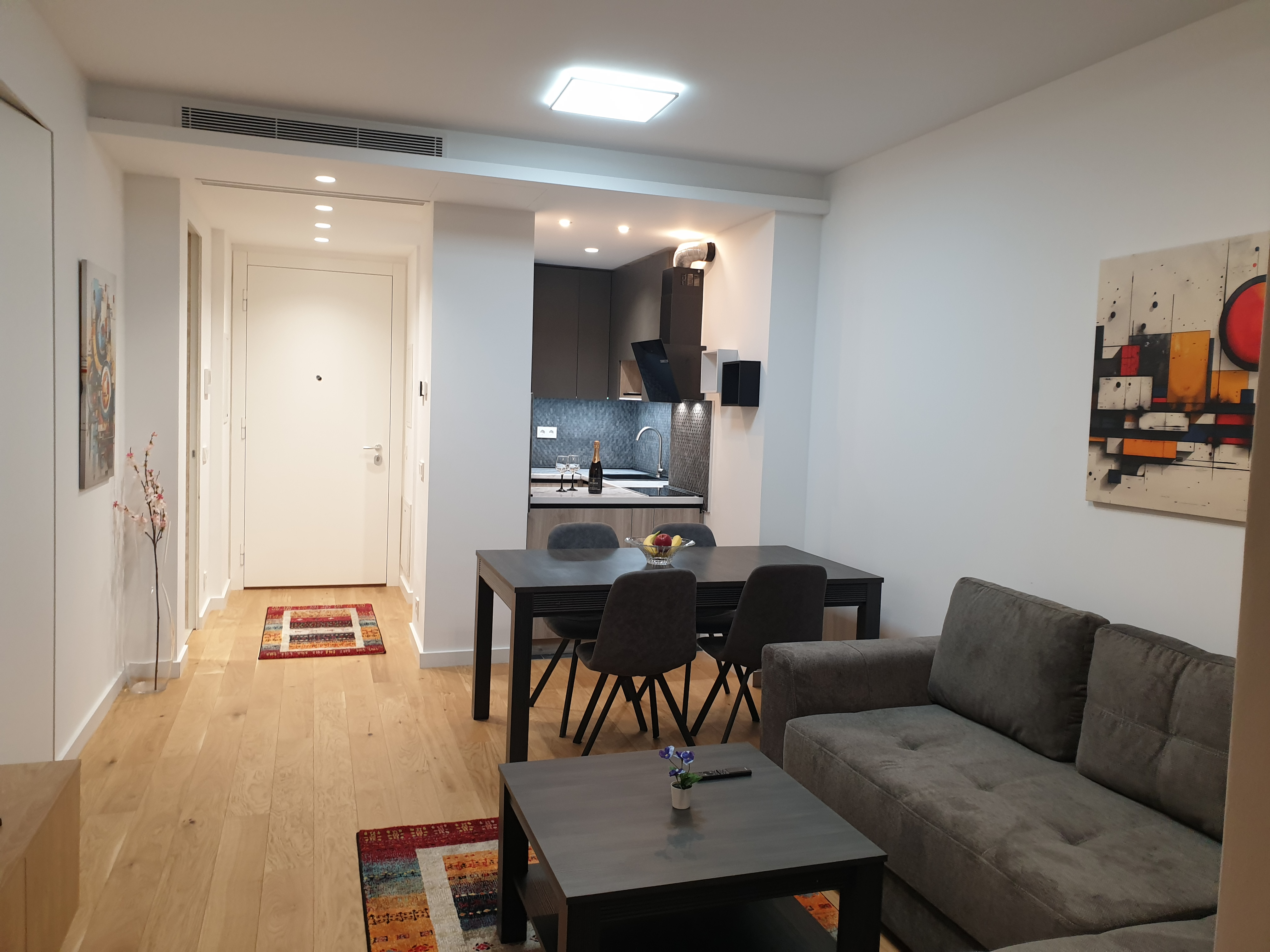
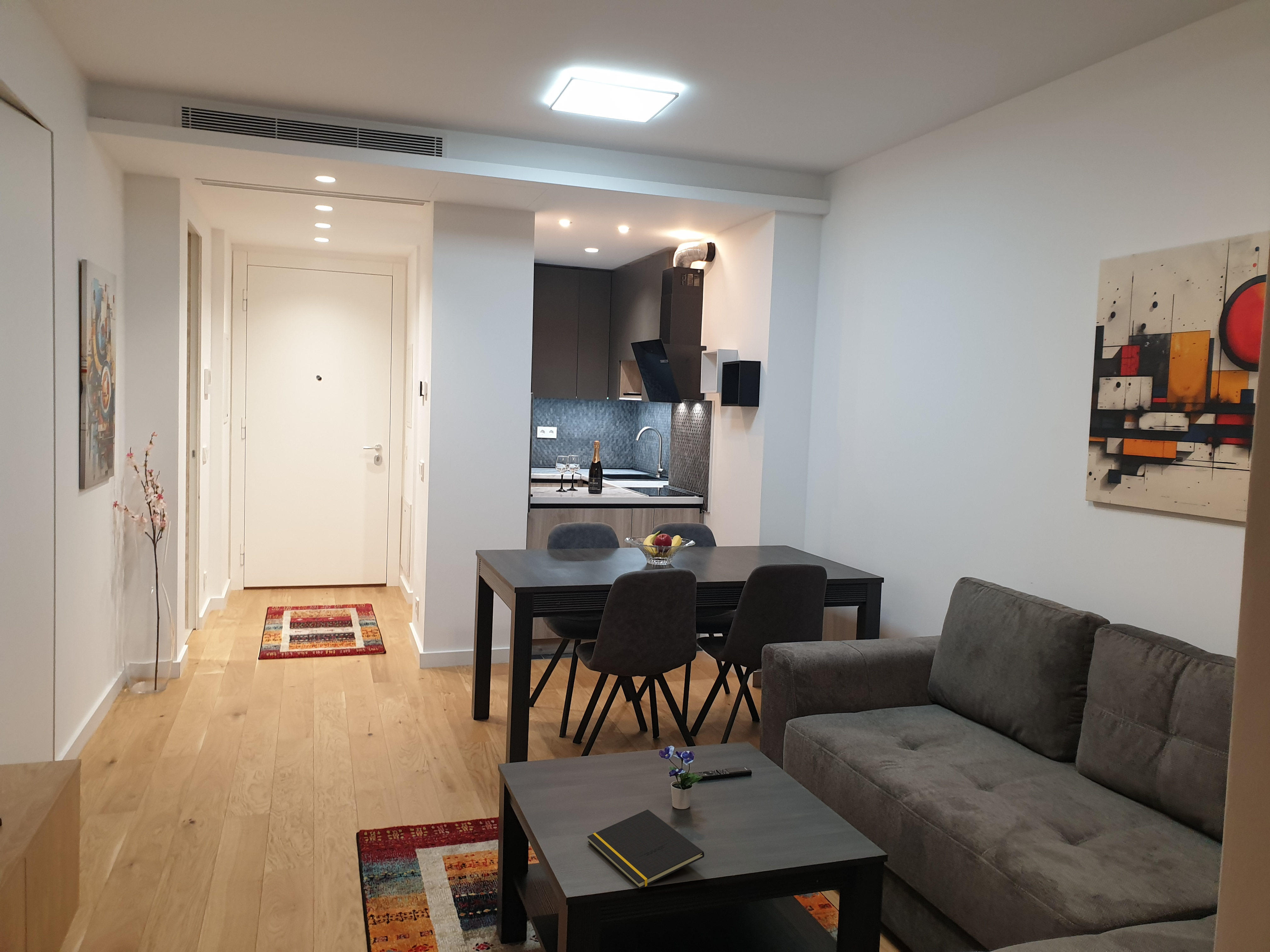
+ notepad [587,809,705,889]
